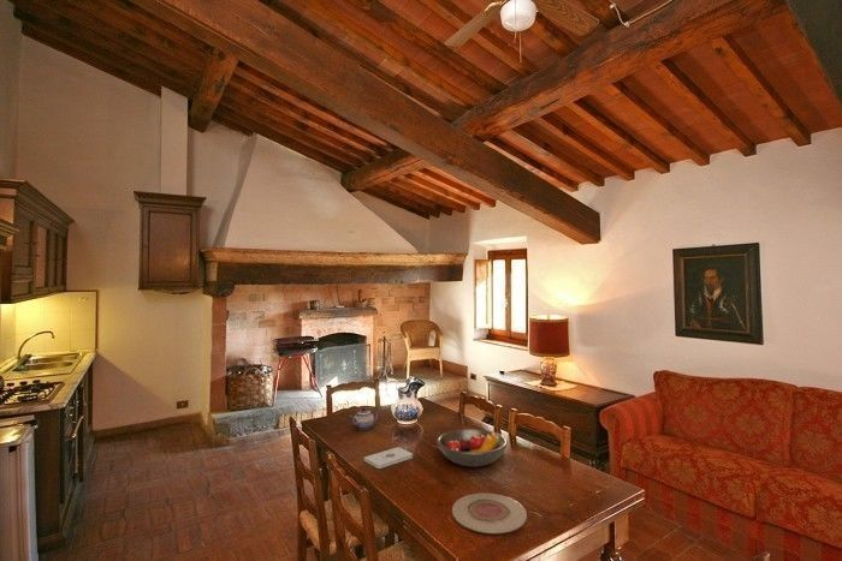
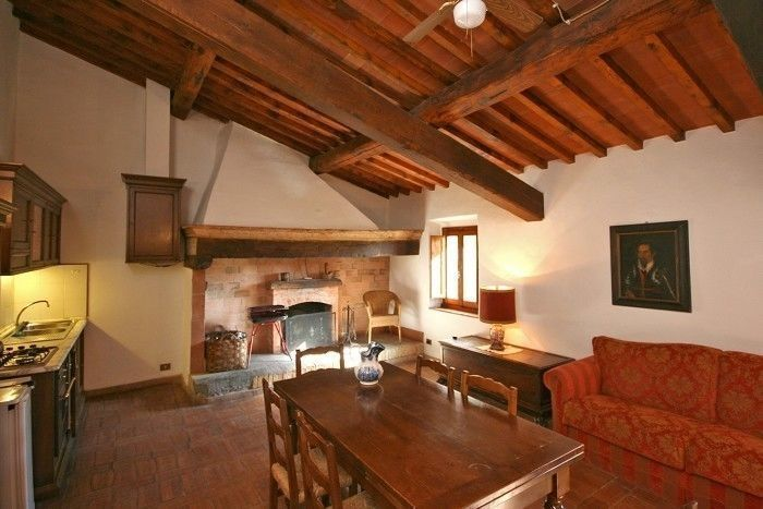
- notepad [363,446,414,470]
- teapot [348,407,379,431]
- fruit bowl [435,428,509,467]
- plate [451,493,528,535]
